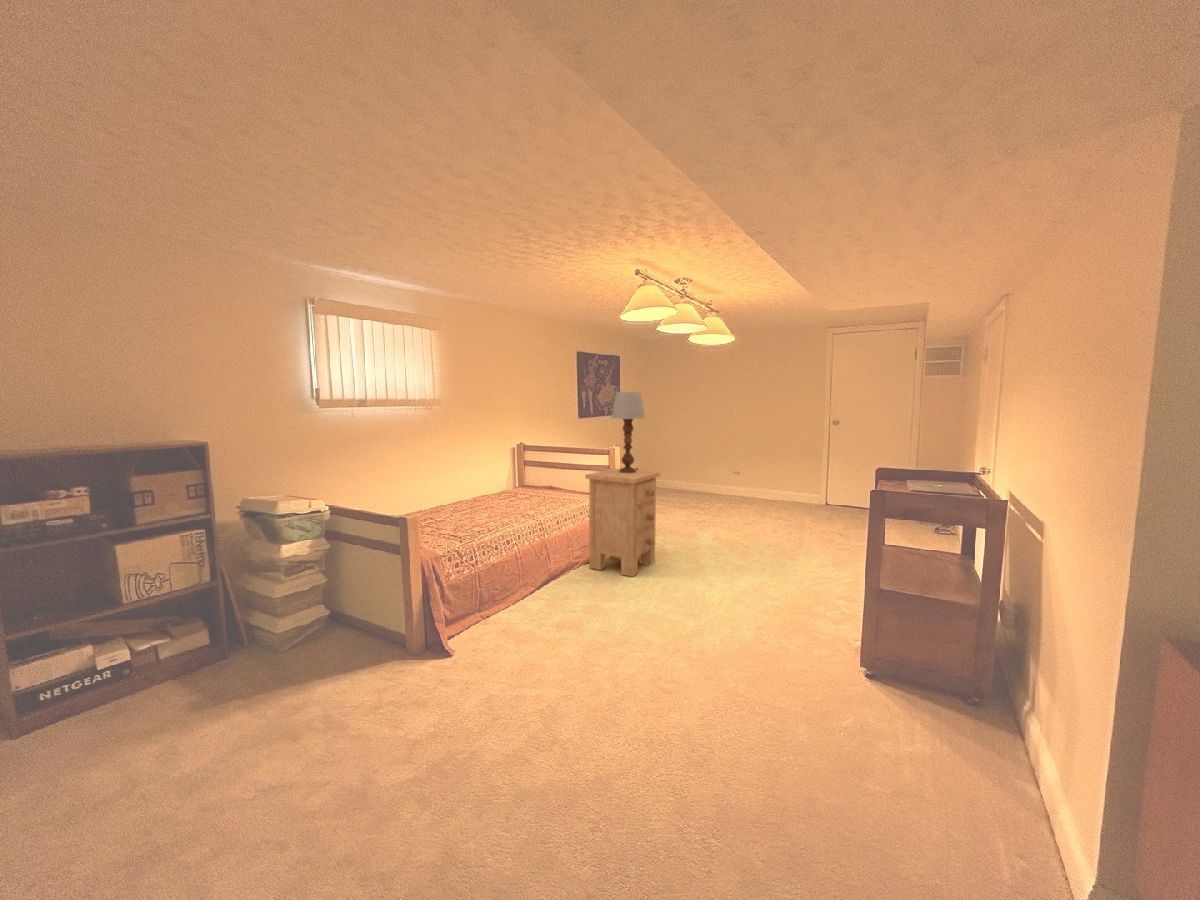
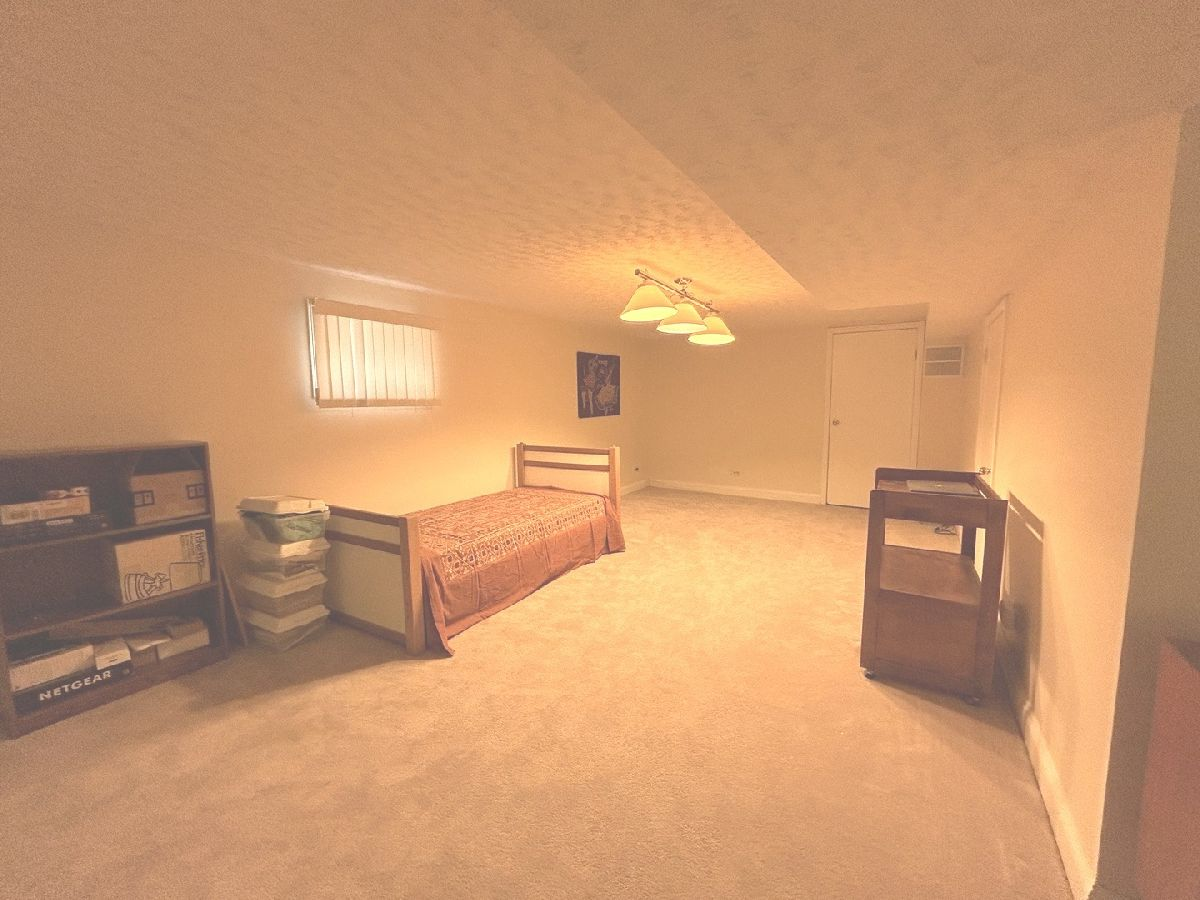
- table lamp [610,391,646,473]
- nightstand [584,467,661,578]
